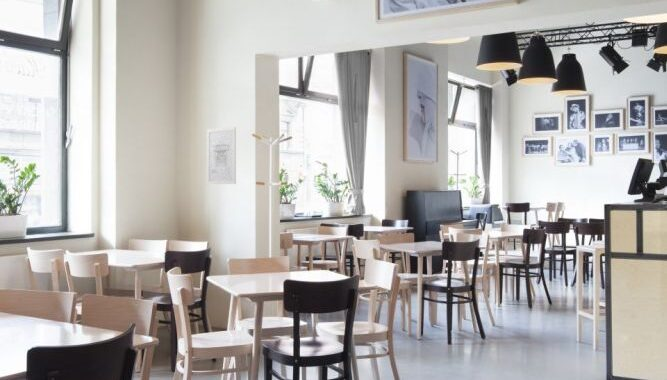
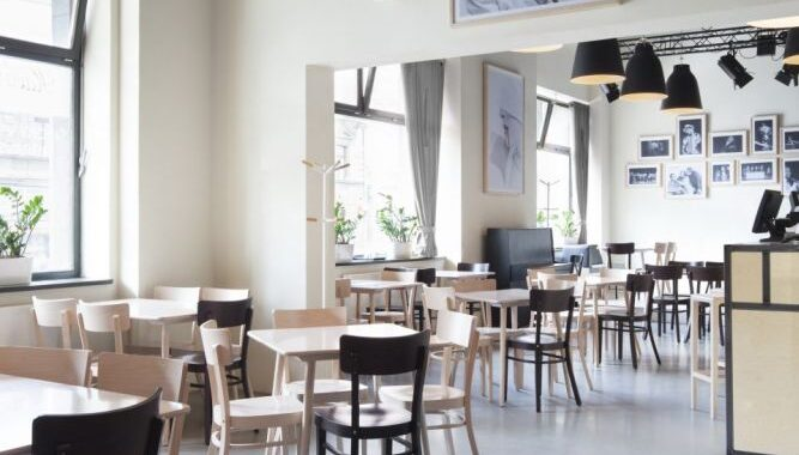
- wall art [206,126,237,185]
